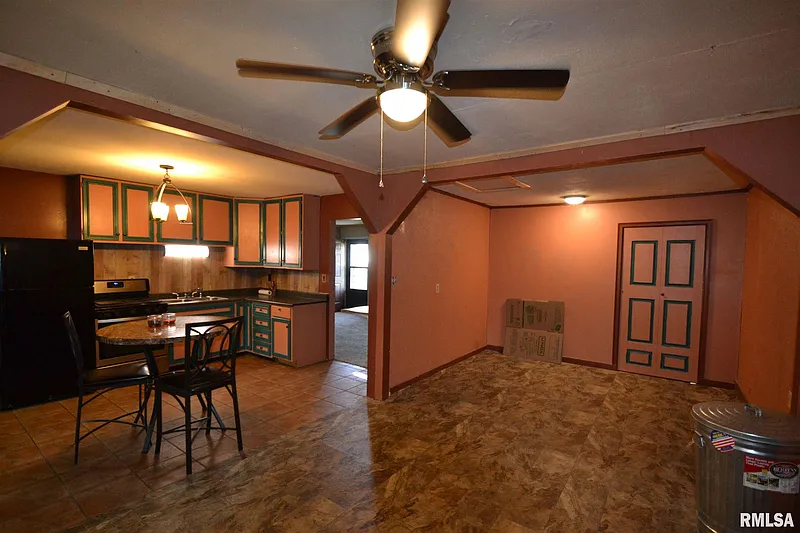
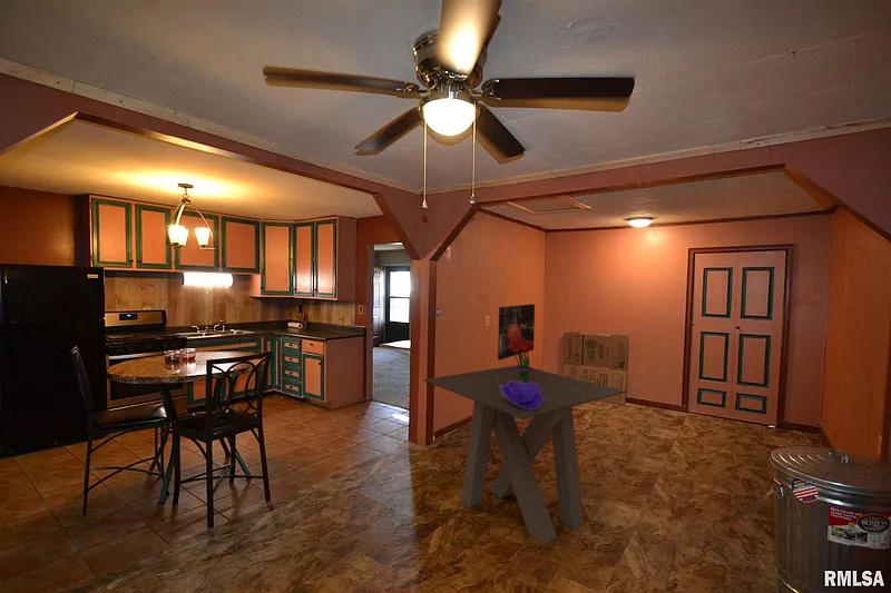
+ wall art [497,303,536,360]
+ dining table [422,364,626,545]
+ decorative bowl [499,380,545,409]
+ bouquet [508,340,535,383]
